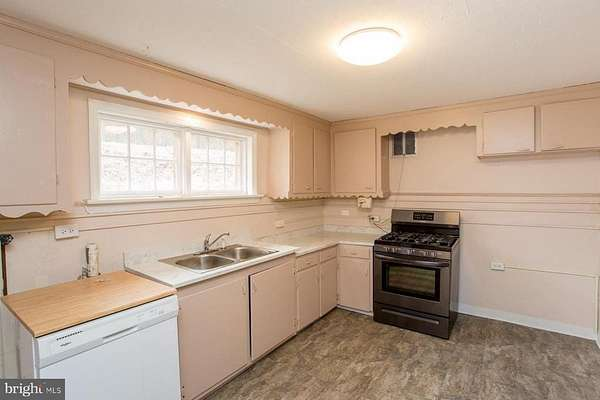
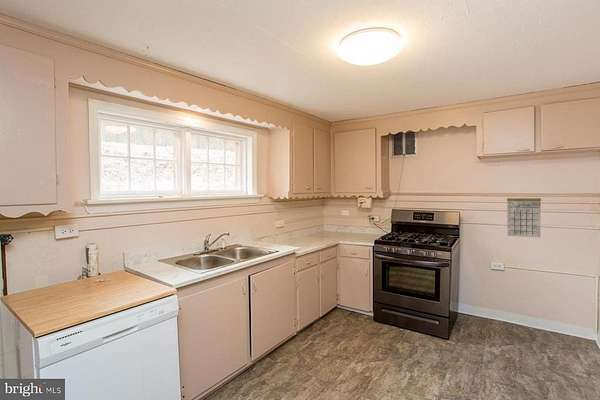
+ calendar [506,189,542,239]
